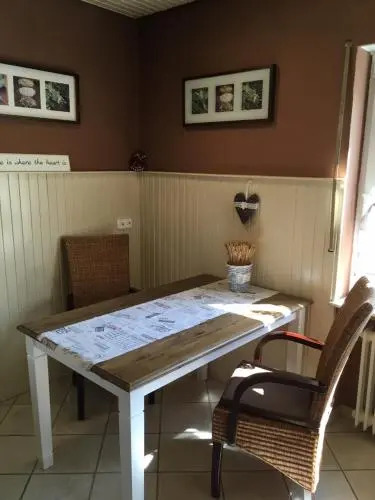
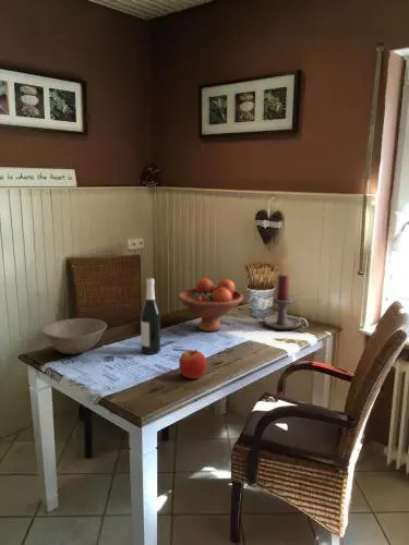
+ bowl [40,317,108,355]
+ wine bottle [140,276,161,355]
+ apple [178,348,208,379]
+ candle holder [262,274,310,330]
+ fruit bowl [177,277,244,332]
